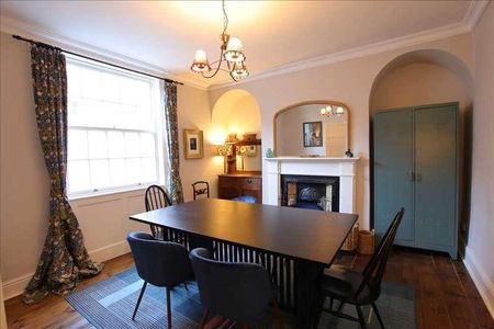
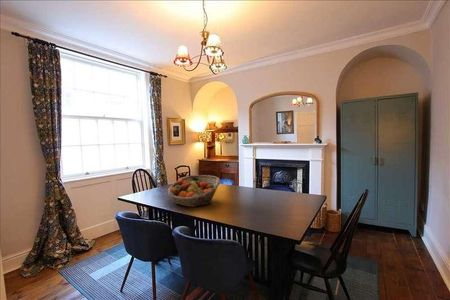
+ fruit basket [167,174,221,208]
